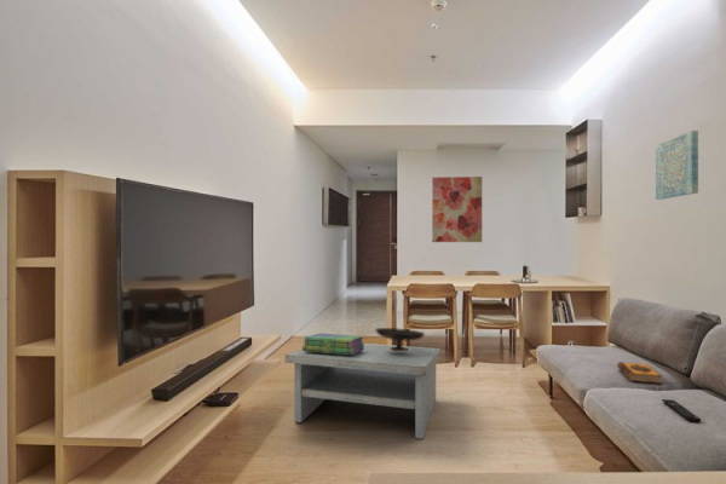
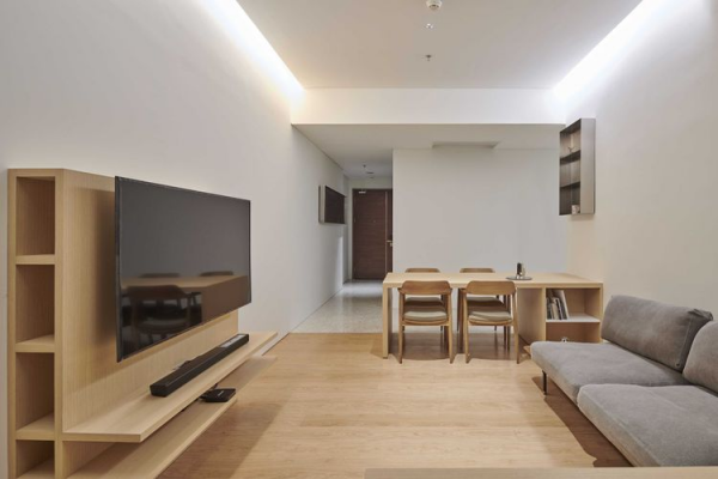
- remote control [661,398,702,424]
- wall art [655,129,699,201]
- coffee table [284,342,442,440]
- wall art [431,175,483,243]
- decorative bowl [374,327,426,351]
- hardback book [616,361,663,385]
- stack of books [301,332,365,355]
